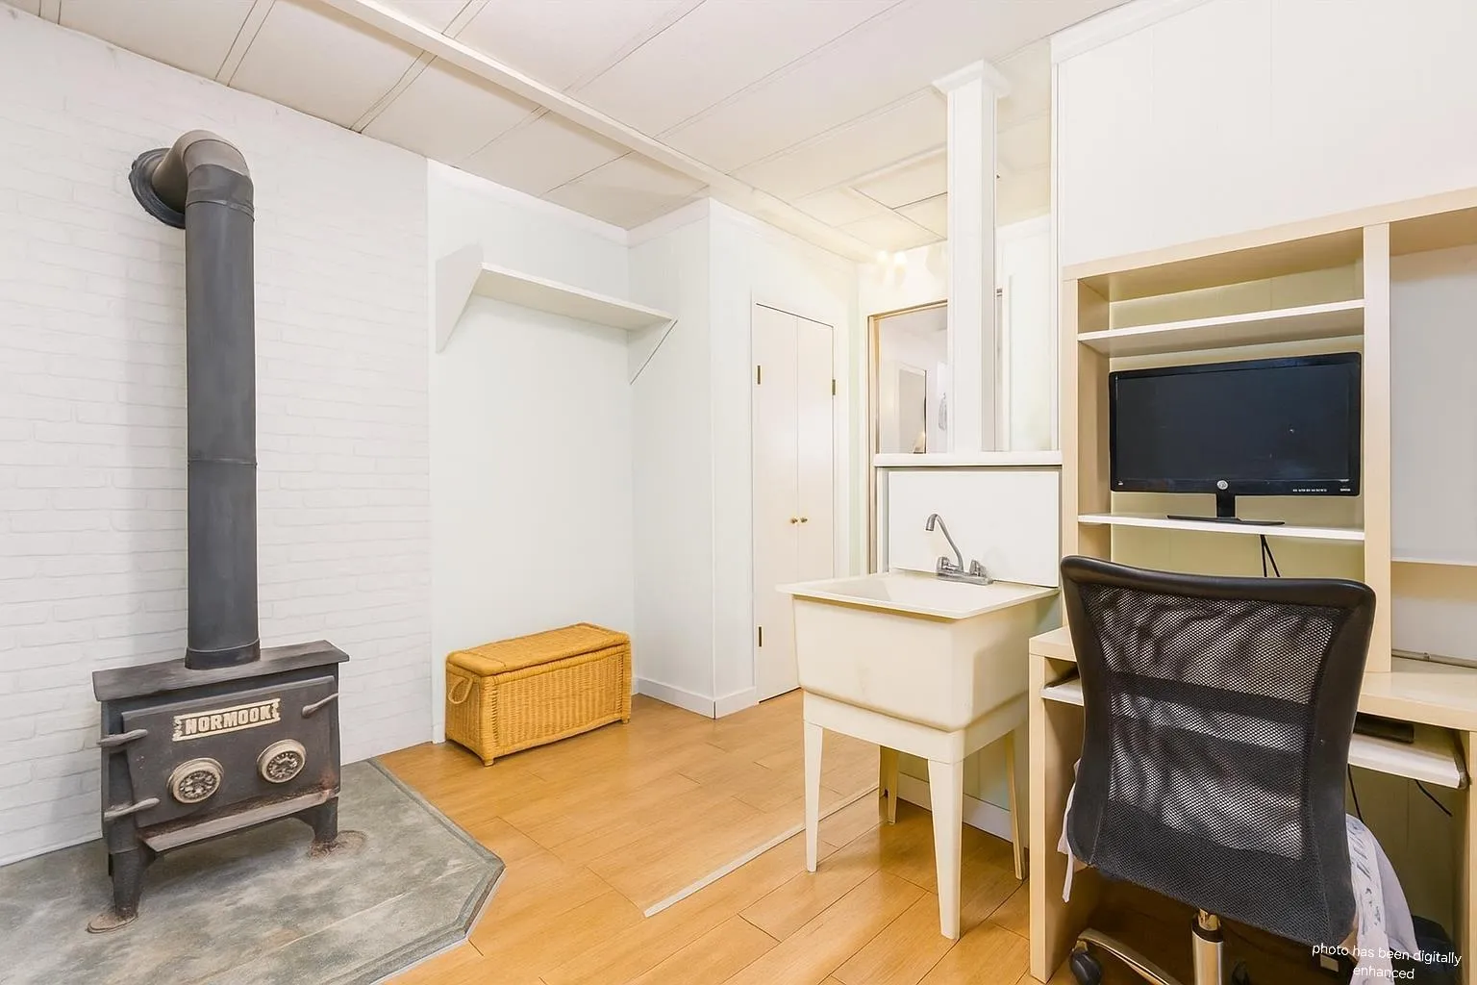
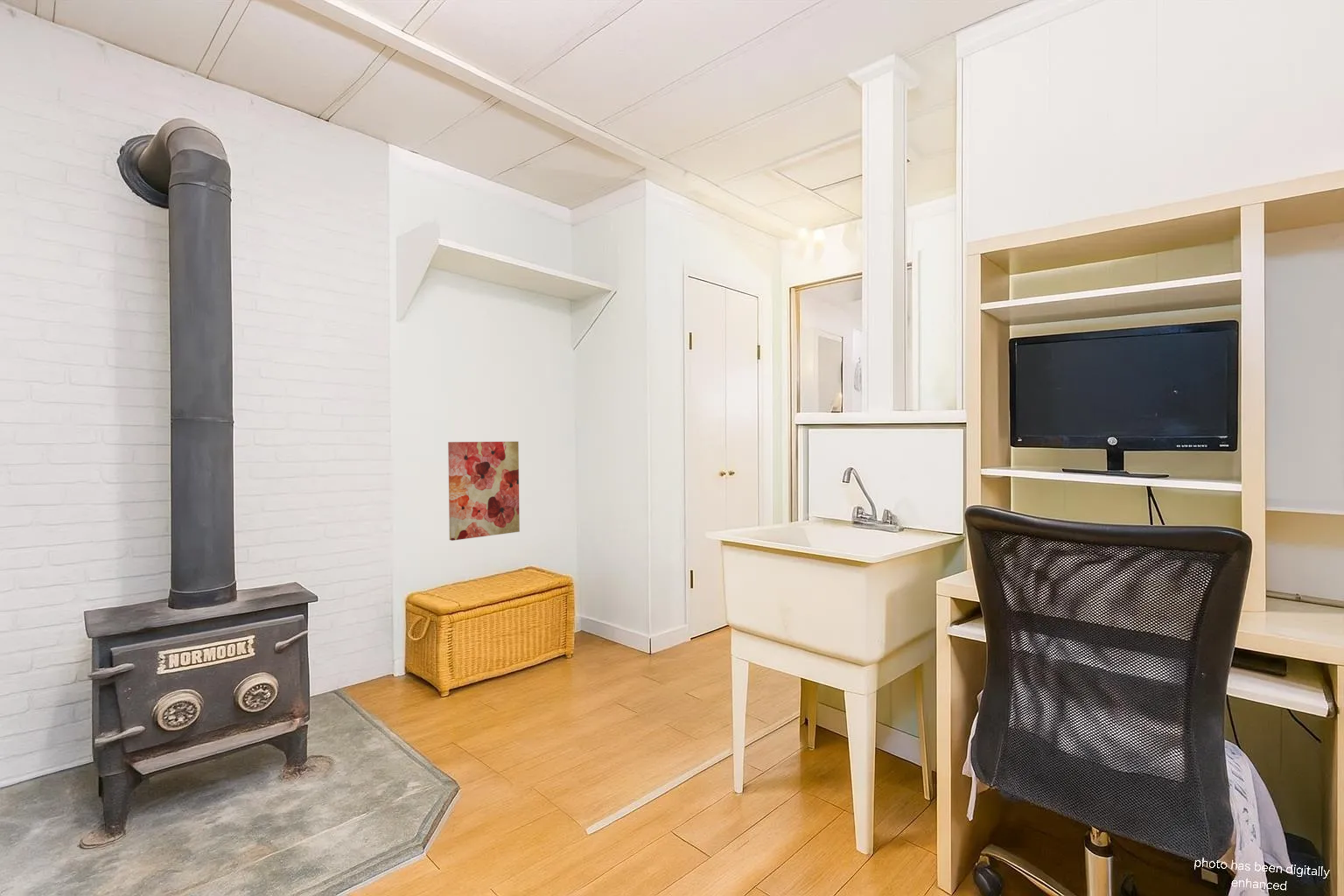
+ wall art [447,441,521,542]
